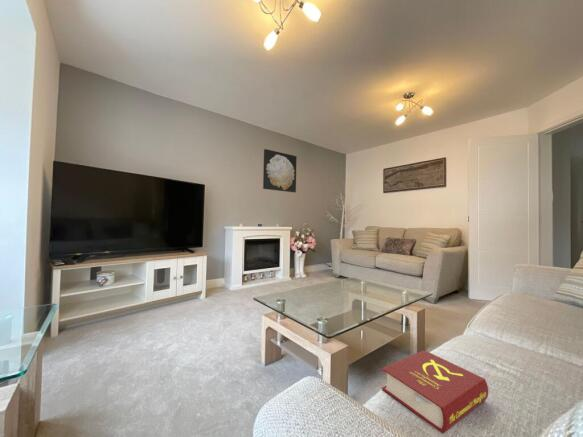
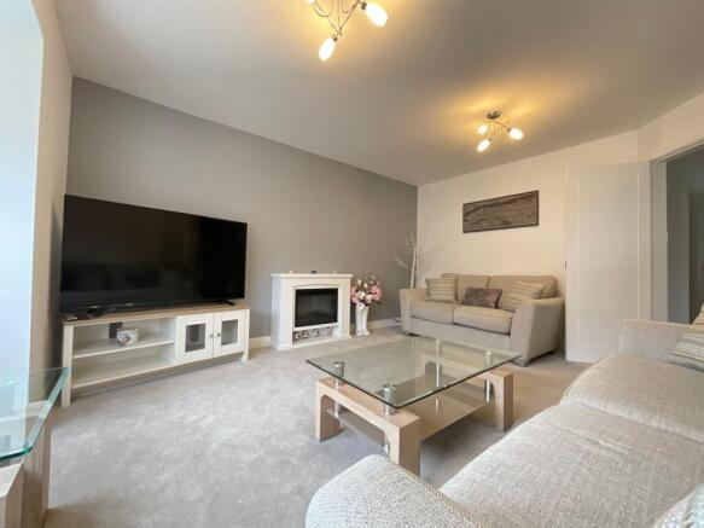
- wall art [262,148,297,193]
- book [380,349,489,434]
